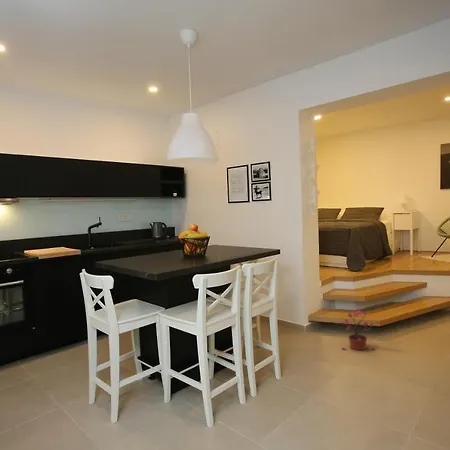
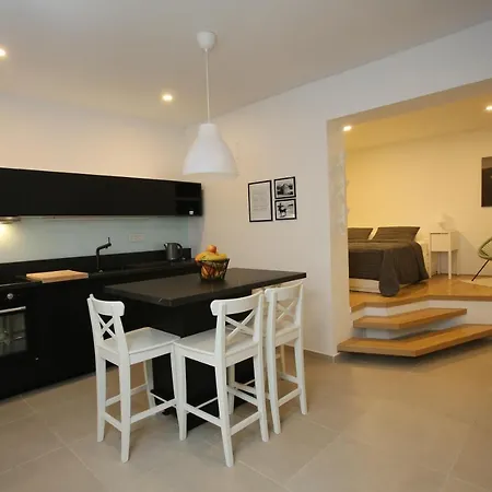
- potted plant [341,307,376,351]
